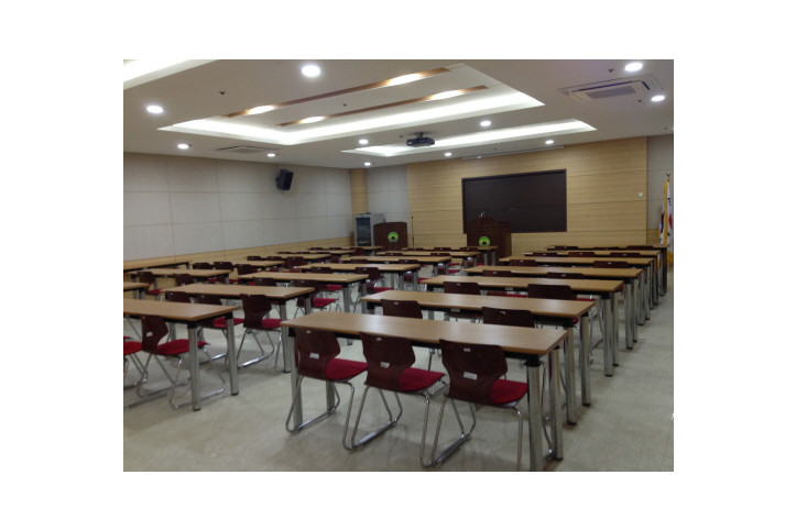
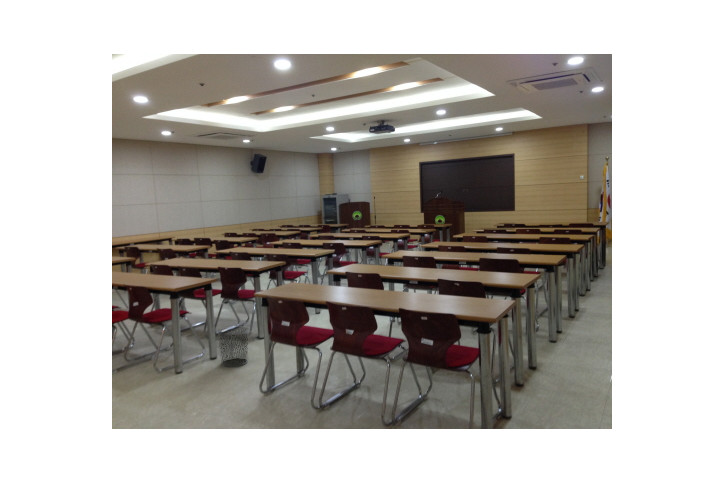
+ waste bin [217,326,251,368]
